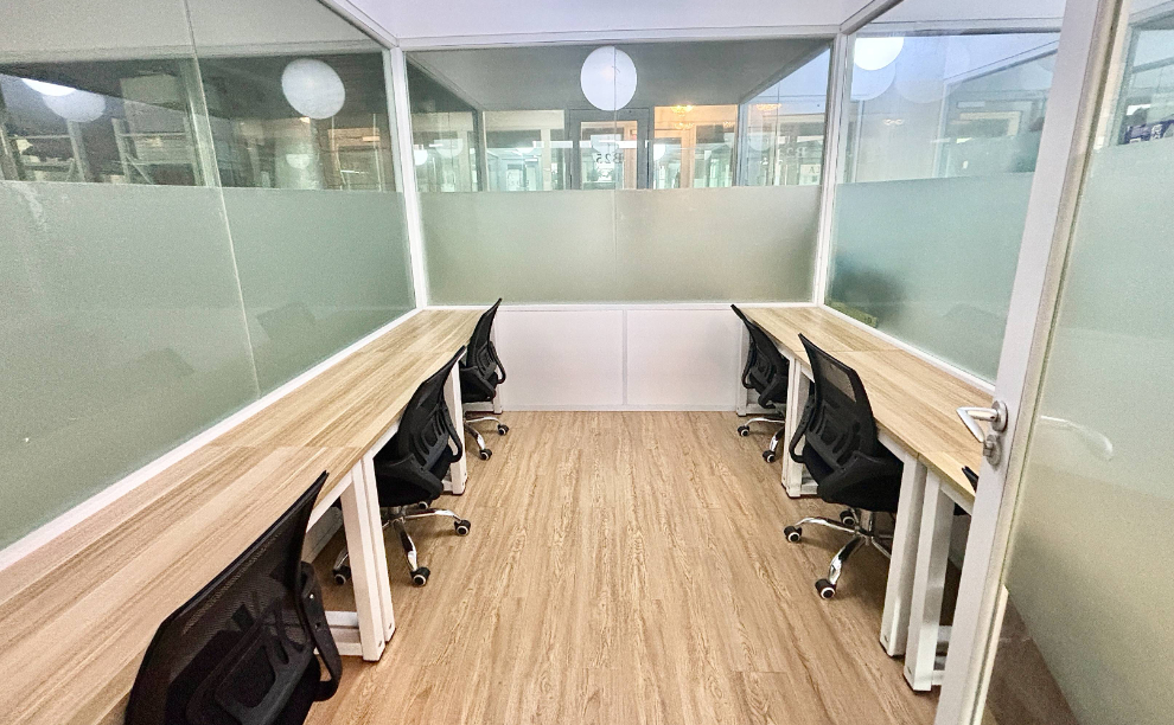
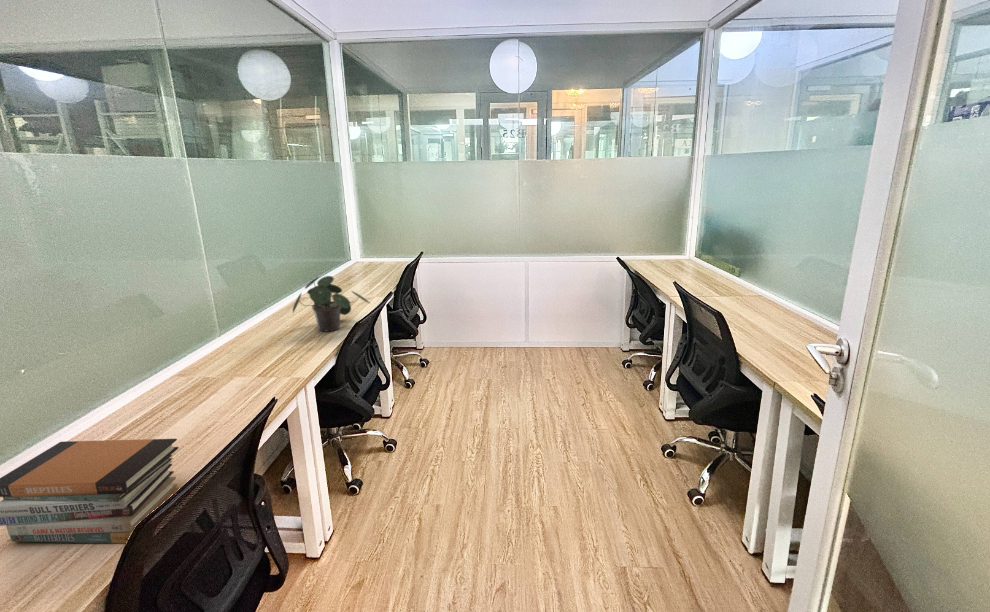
+ book stack [0,438,180,545]
+ potted plant [292,275,371,333]
